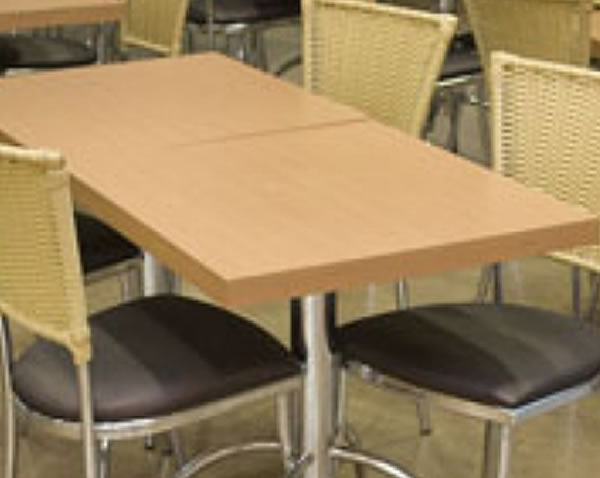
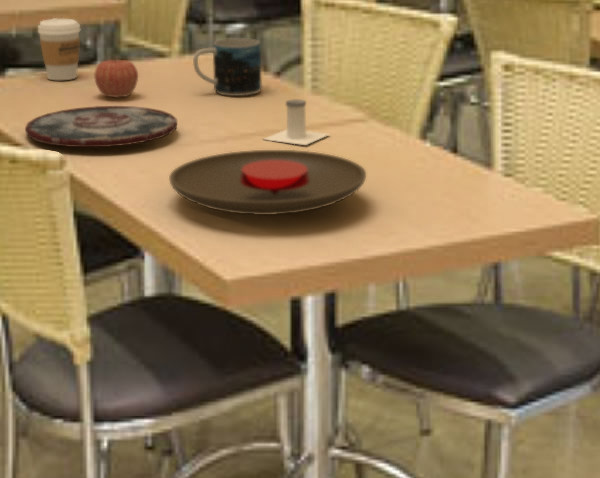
+ coffee cup [37,17,82,81]
+ mug [192,37,263,97]
+ apple [93,55,139,98]
+ salt shaker [262,98,331,146]
+ plate [168,149,367,216]
+ plate [24,105,178,148]
